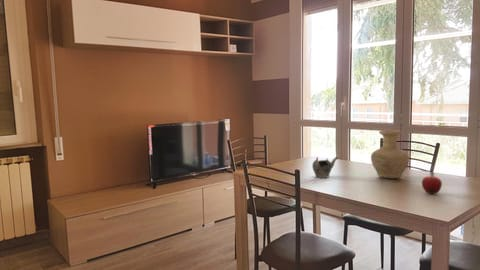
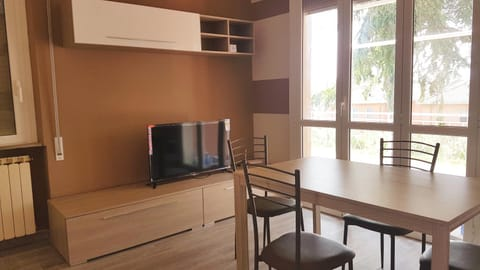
- teapot [311,156,339,179]
- vase [370,129,410,179]
- fruit [421,174,443,195]
